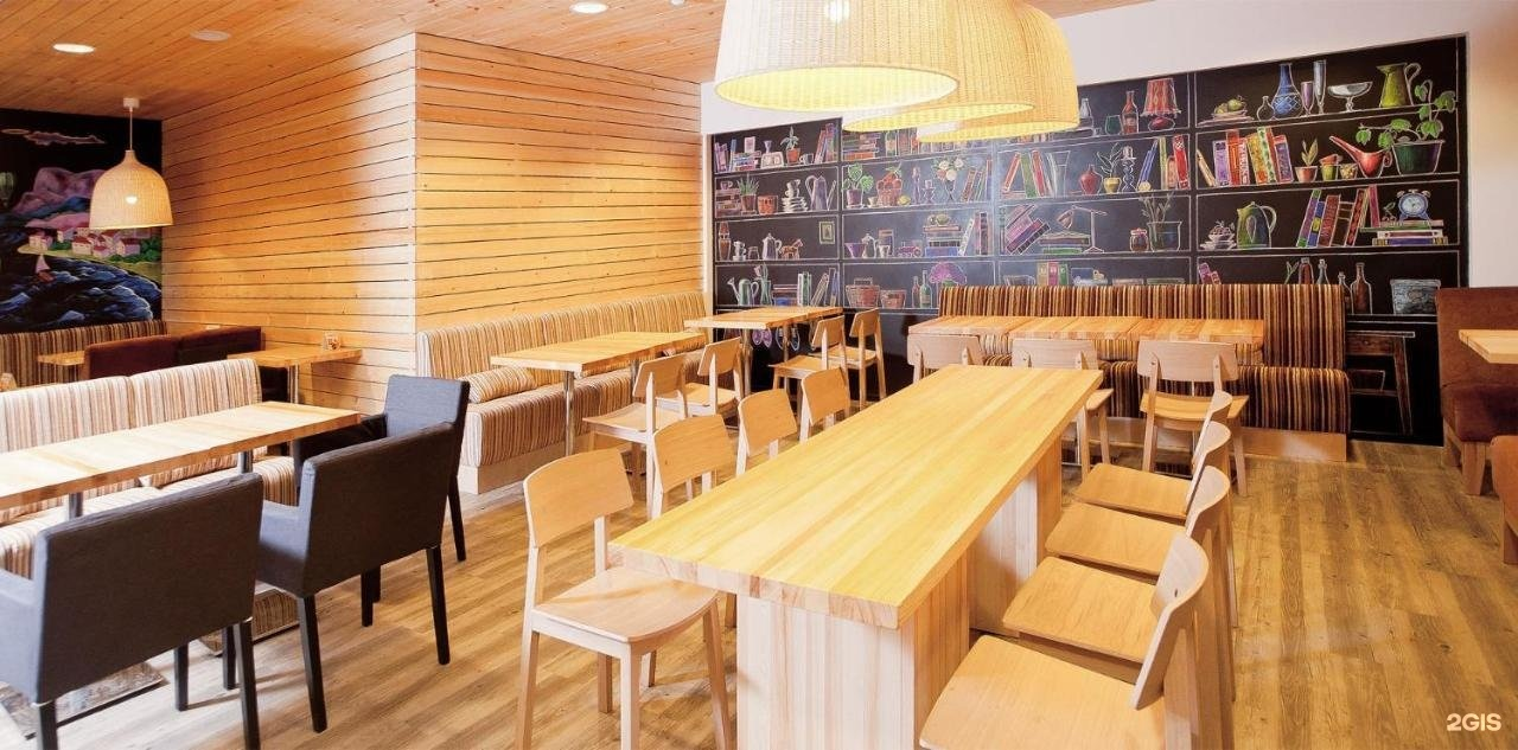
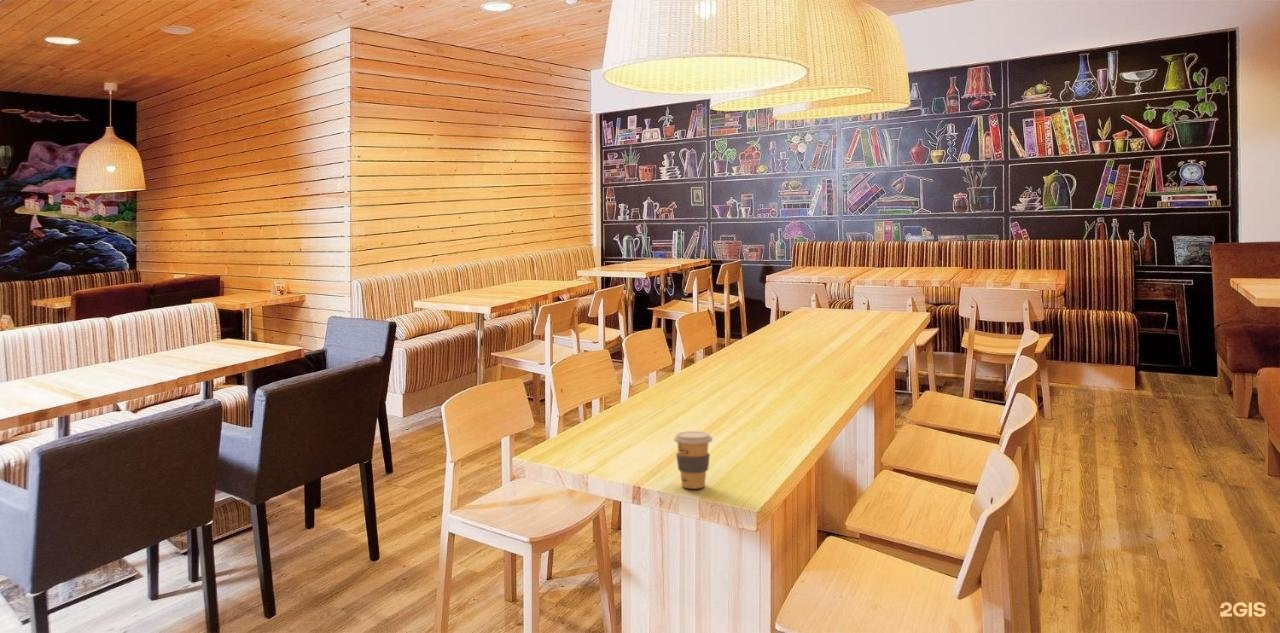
+ coffee cup [673,430,713,490]
